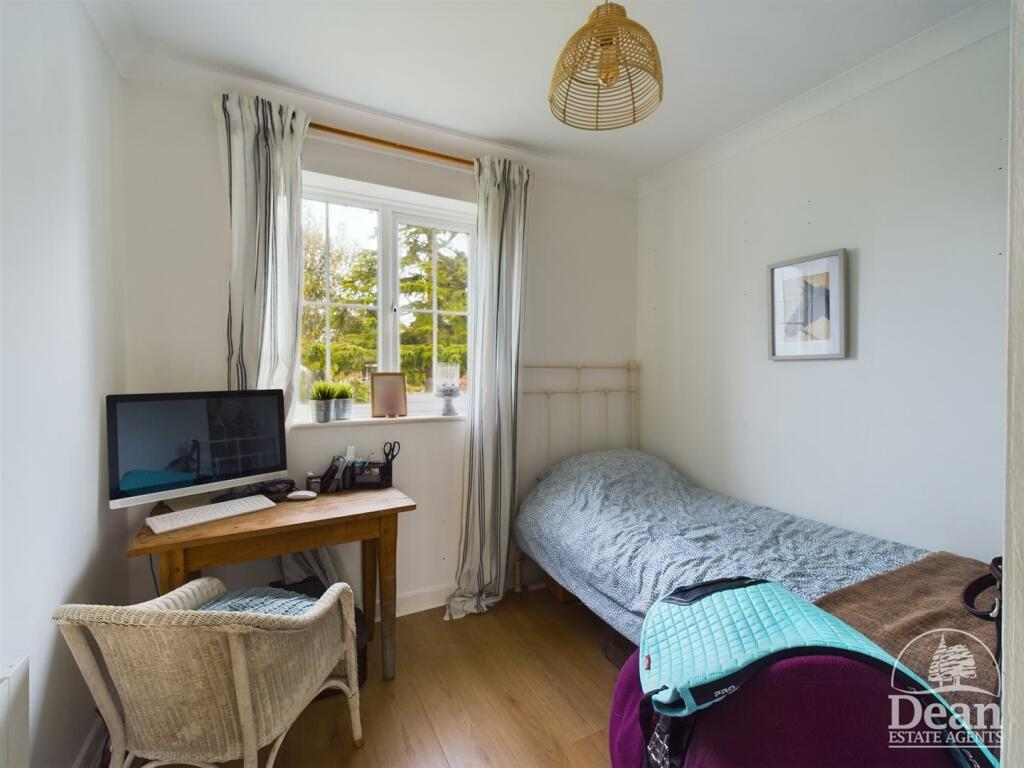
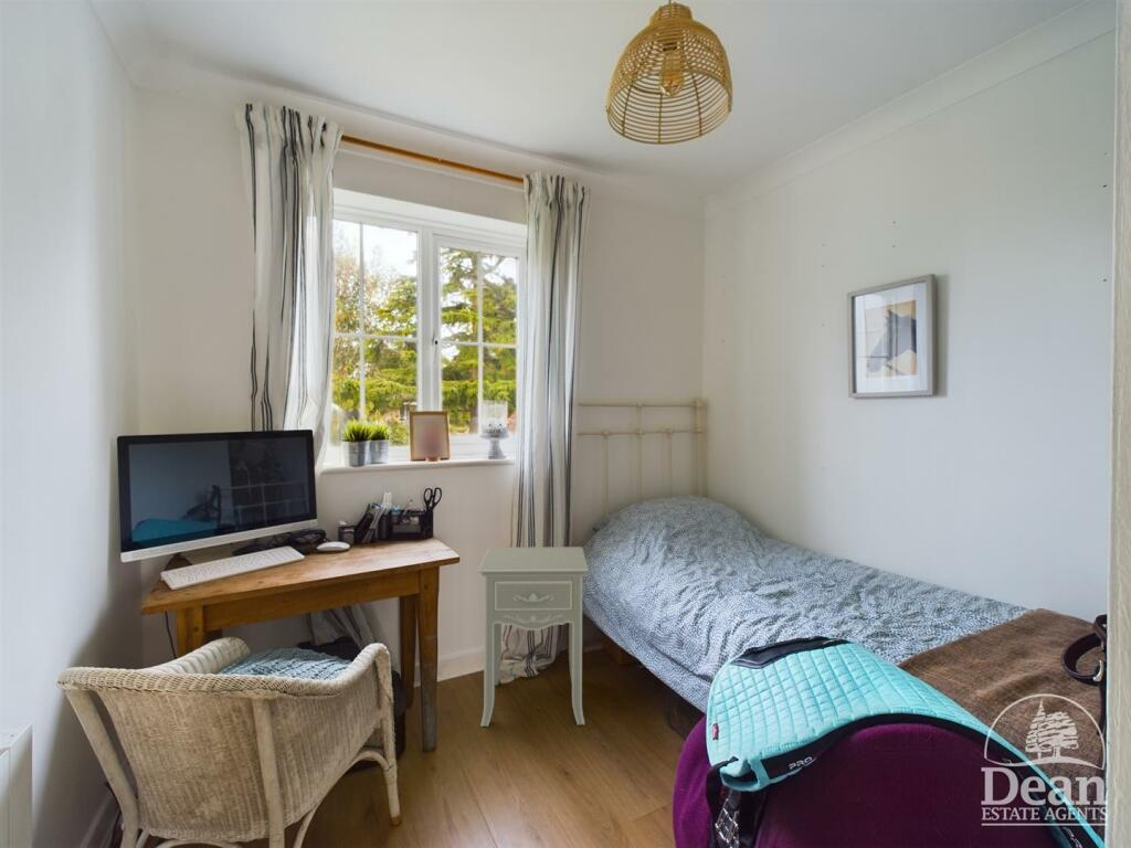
+ nightstand [477,545,590,728]
